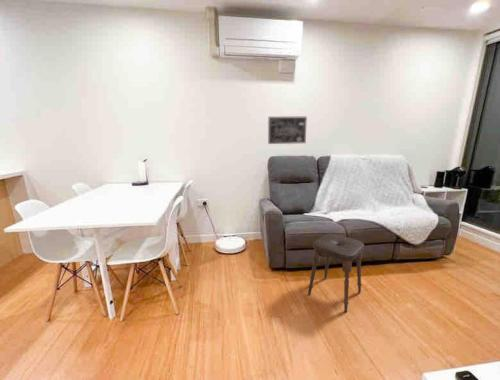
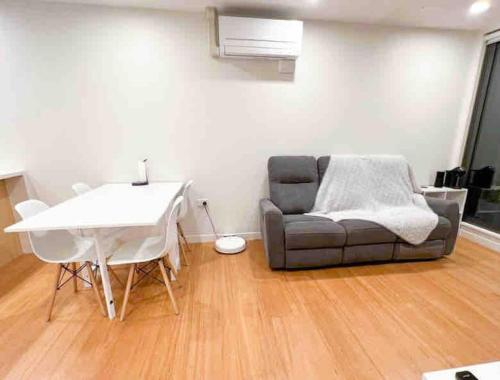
- wall art [267,116,308,145]
- stool [307,233,365,313]
